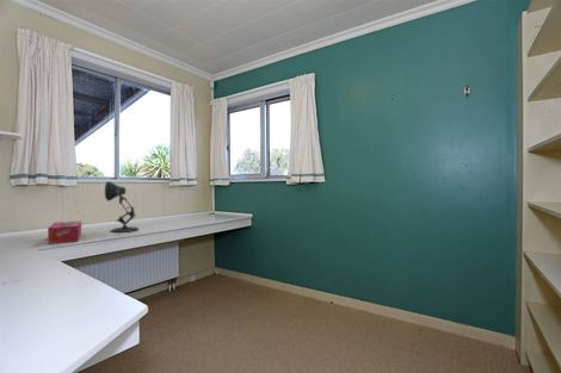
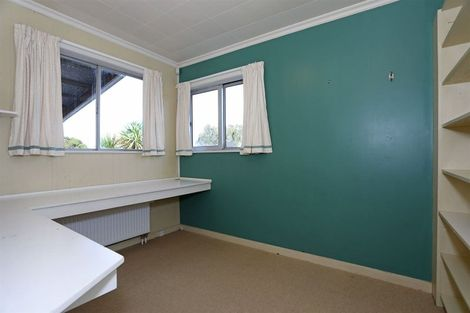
- tissue box [47,219,82,245]
- desk lamp [104,180,140,234]
